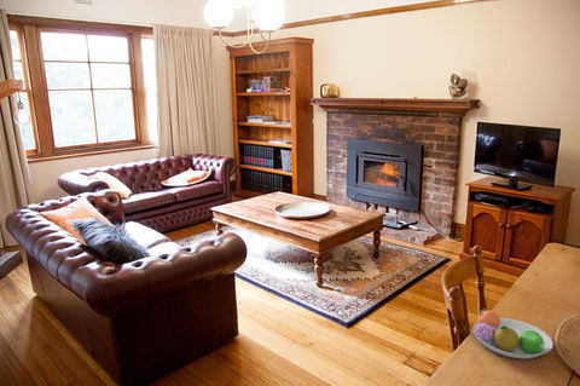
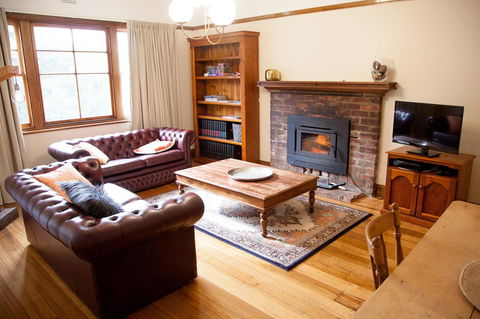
- fruit bowl [471,307,553,359]
